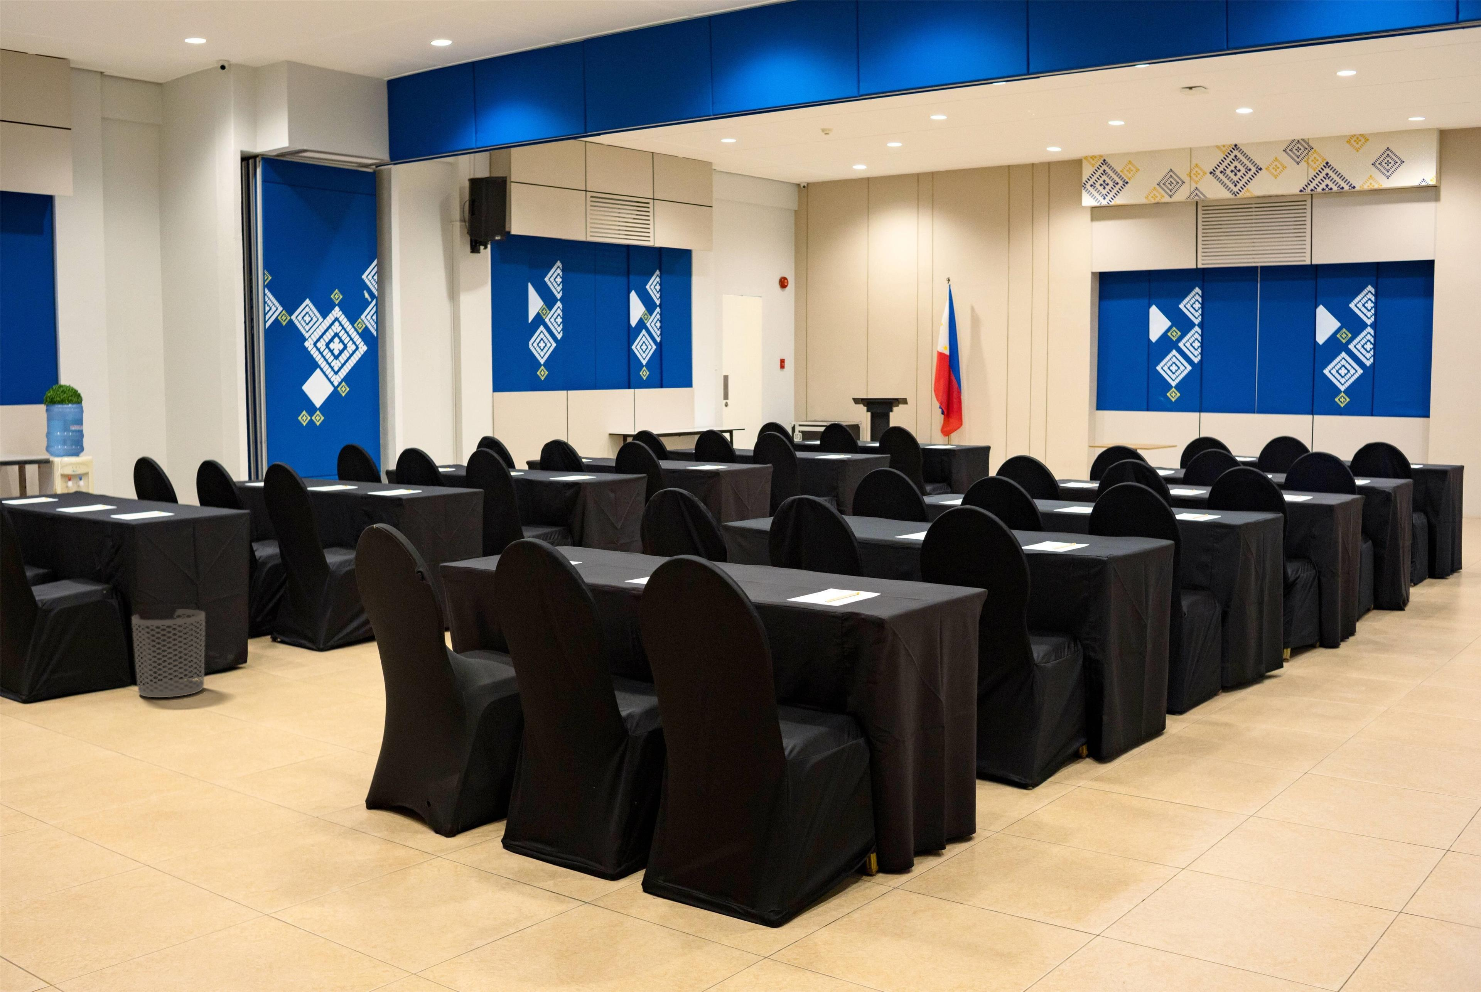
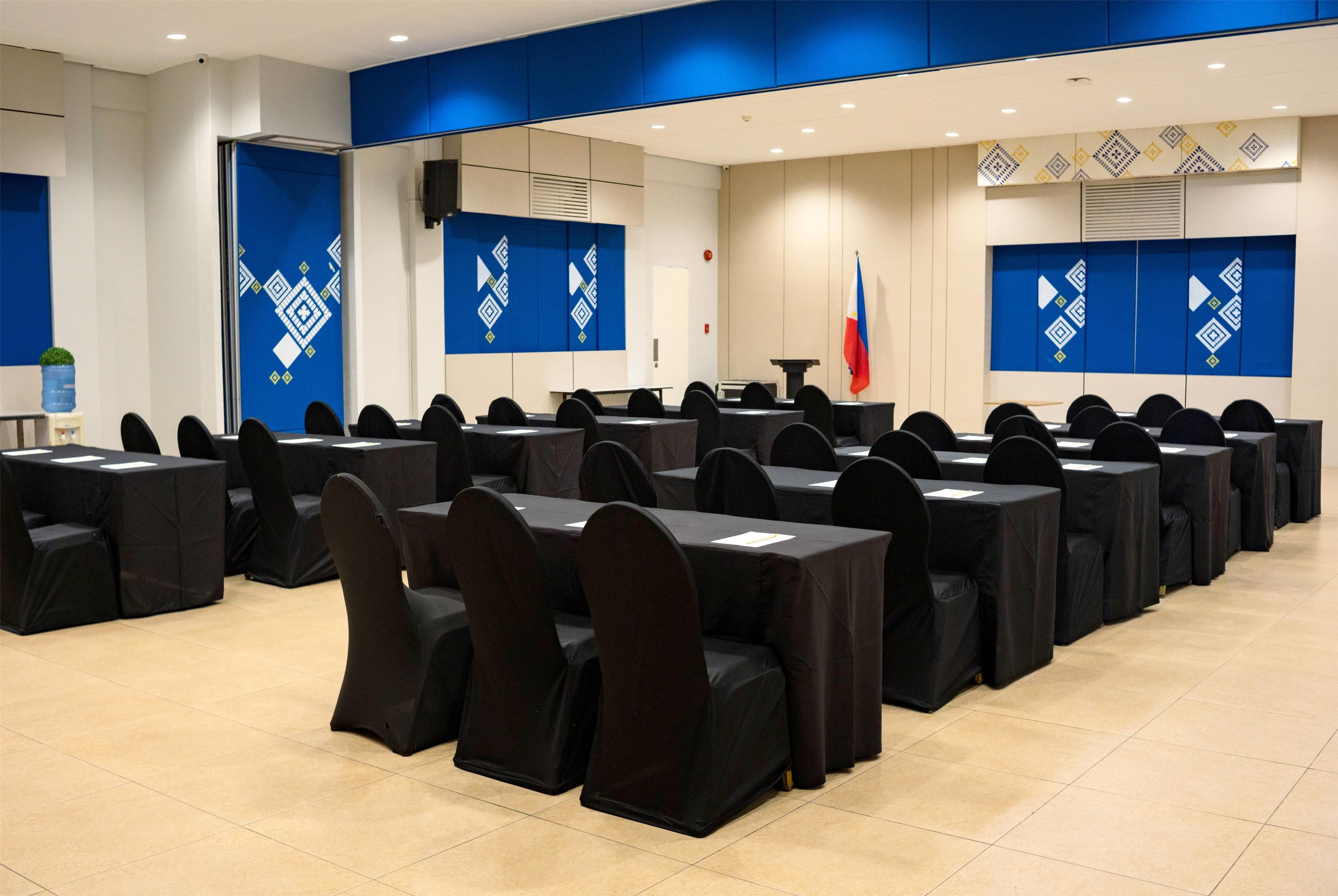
- waste bin [132,609,206,698]
